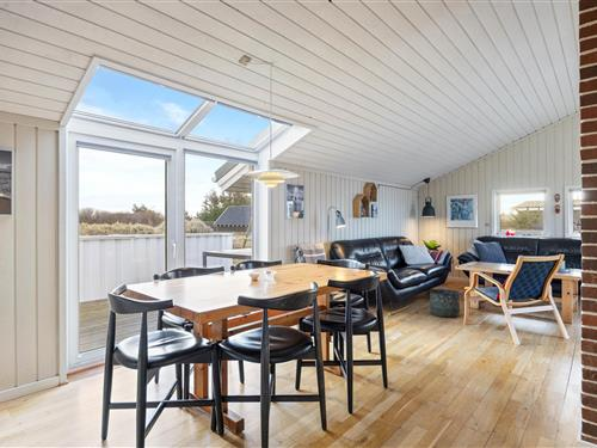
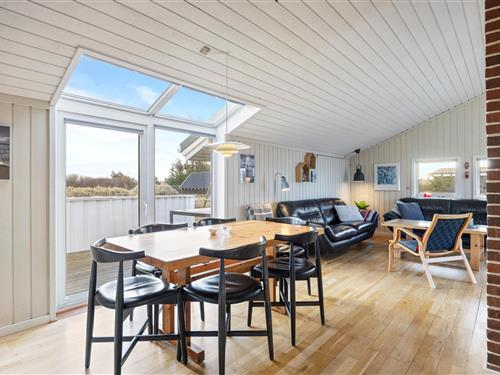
- basket [429,288,461,318]
